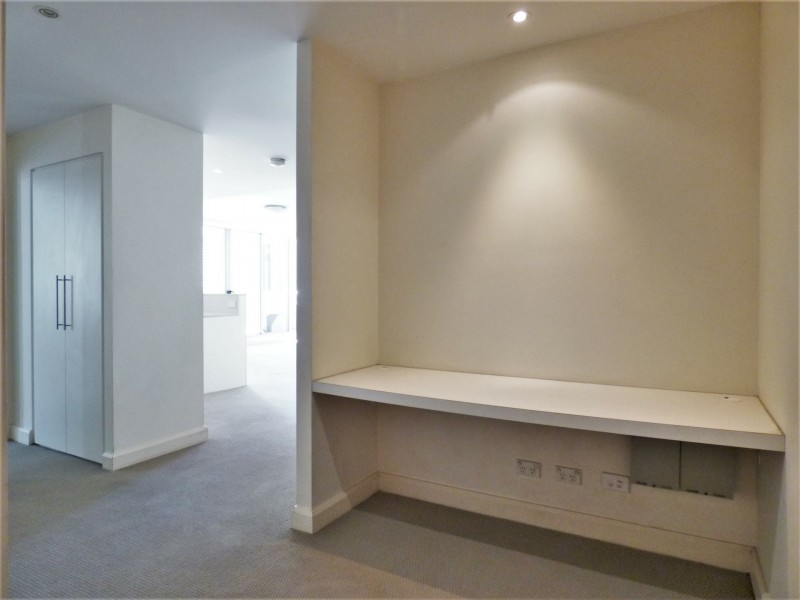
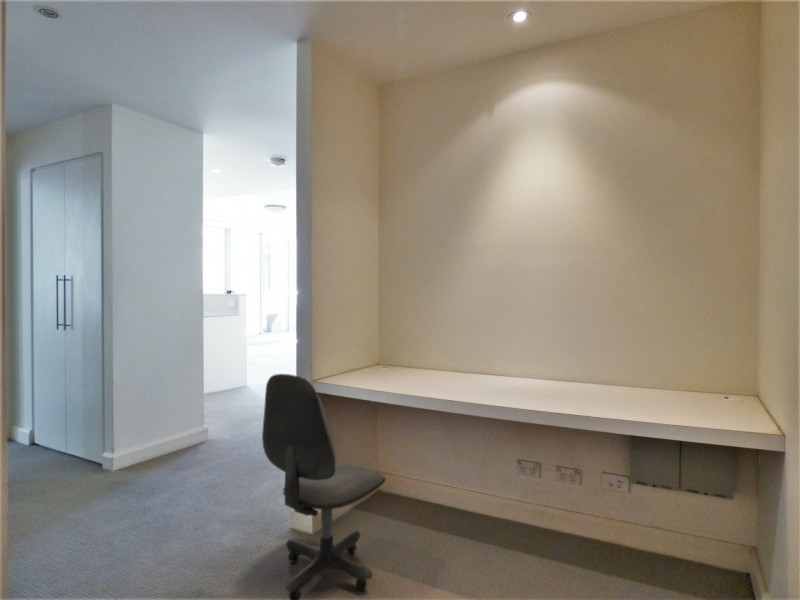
+ office chair [261,373,387,600]
